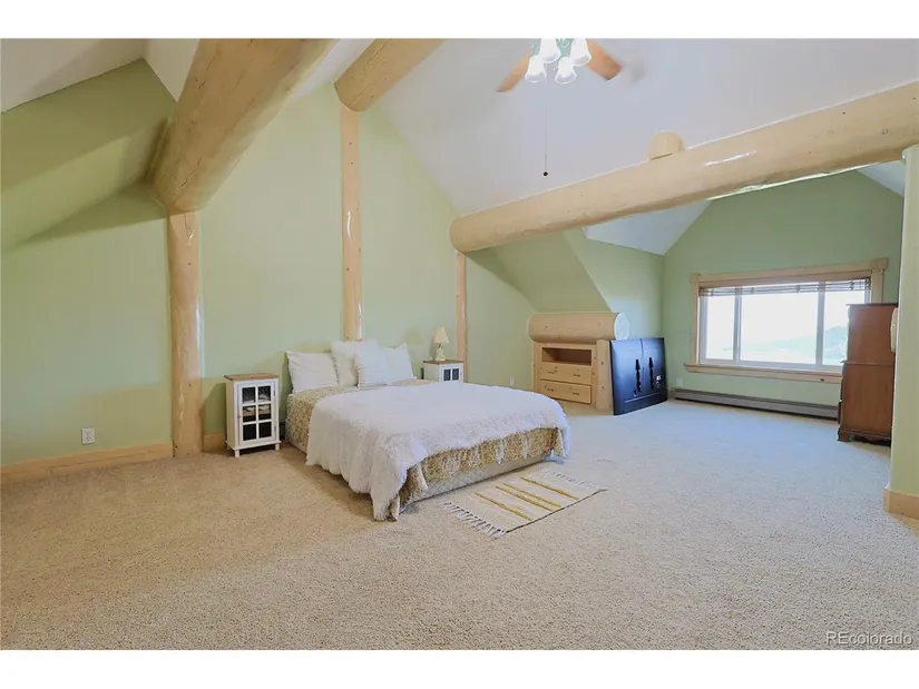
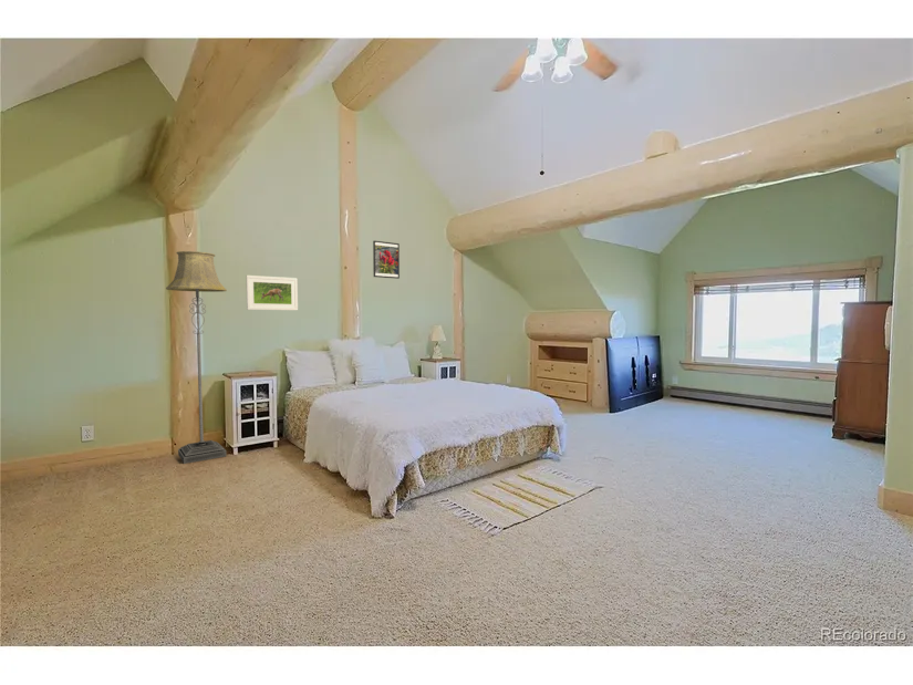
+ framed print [245,274,299,311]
+ floor lamp [165,250,228,465]
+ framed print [372,239,401,280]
